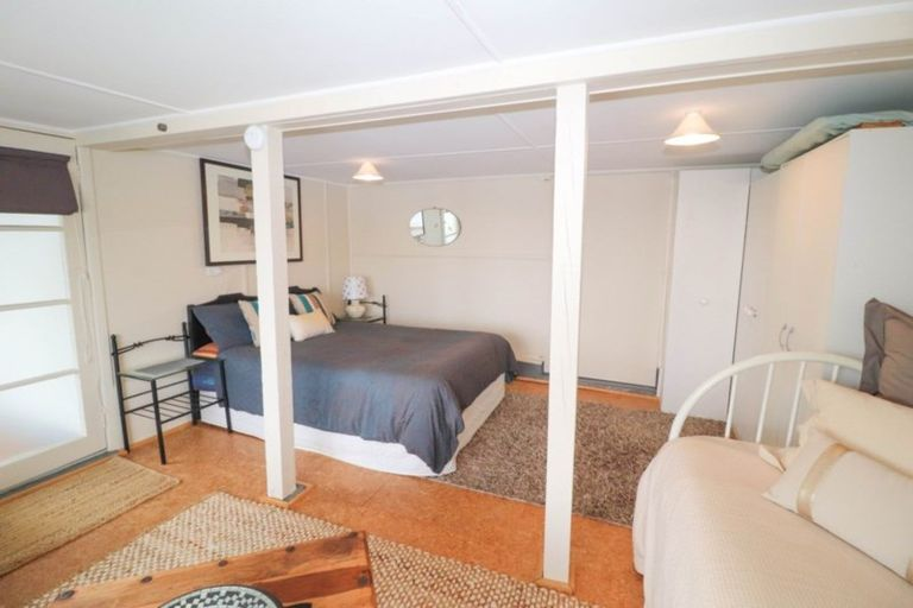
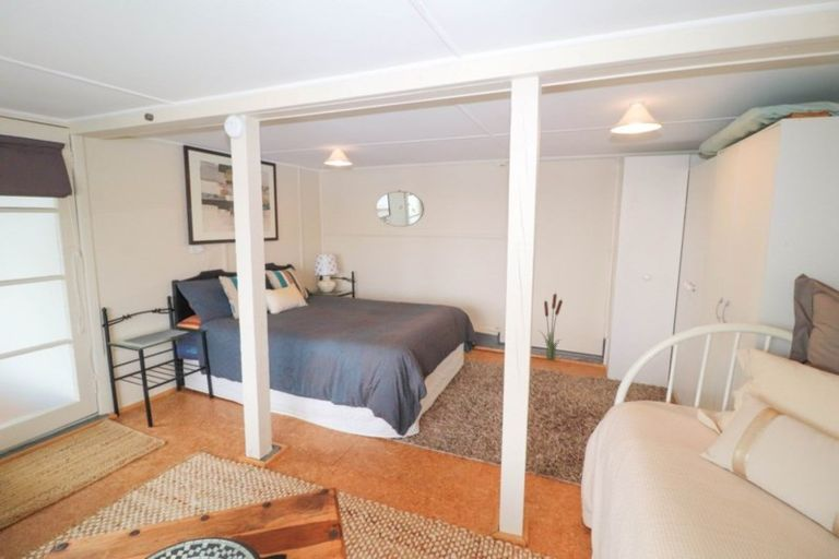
+ decorative plant [539,290,564,360]
